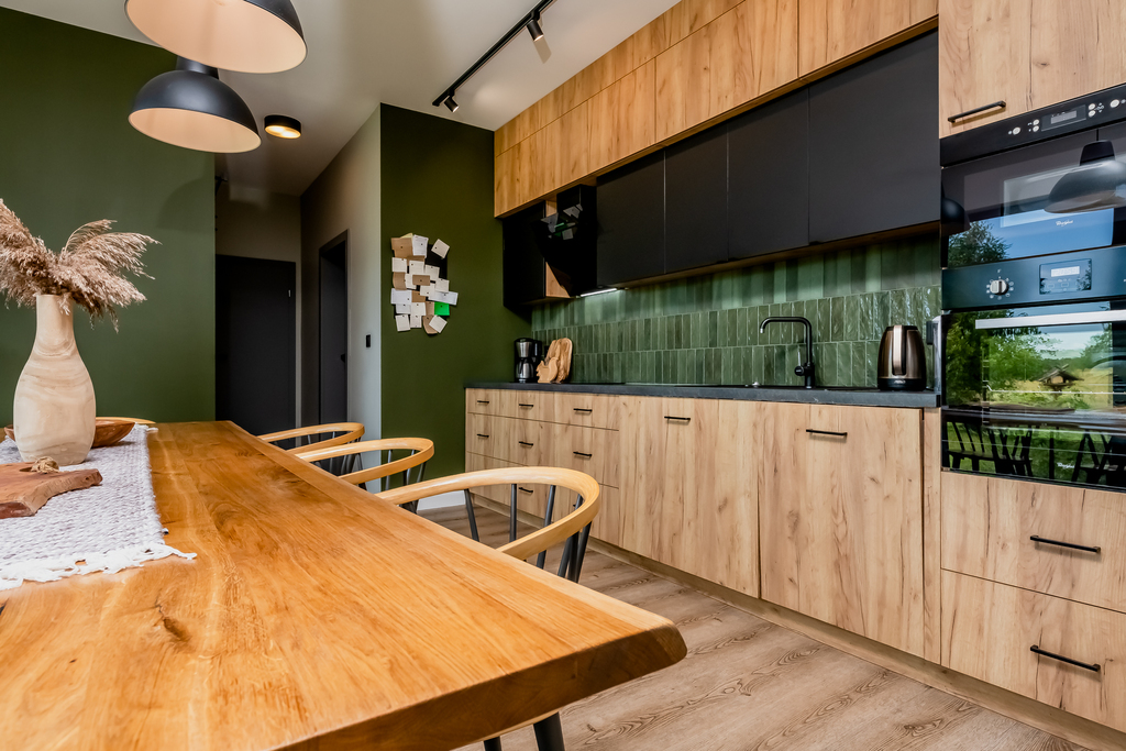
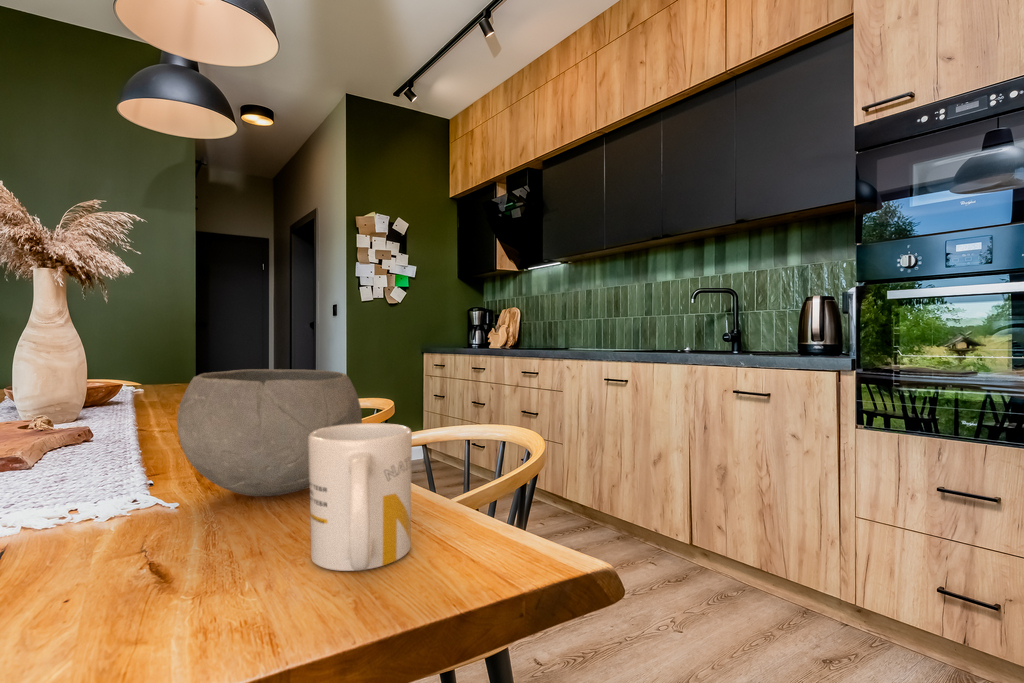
+ mug [308,422,413,572]
+ bowl [176,368,363,497]
